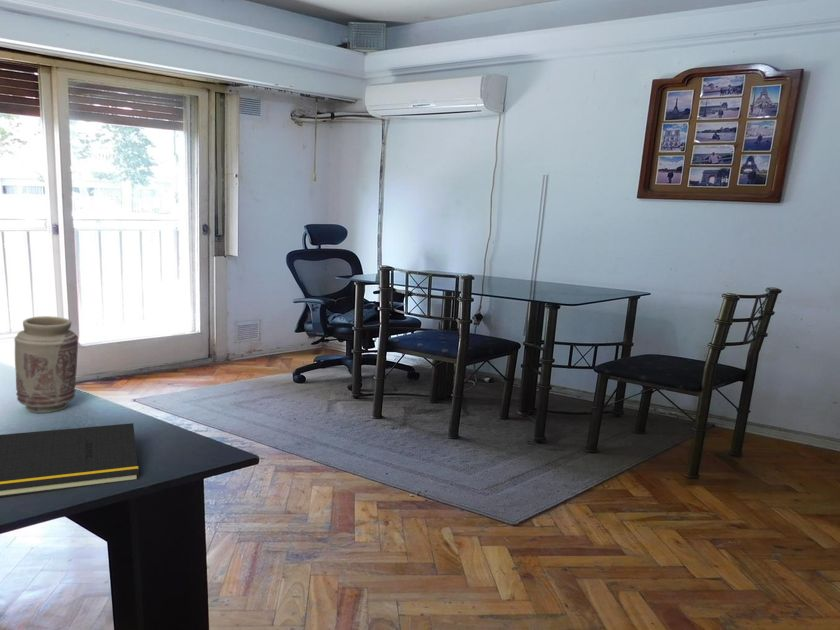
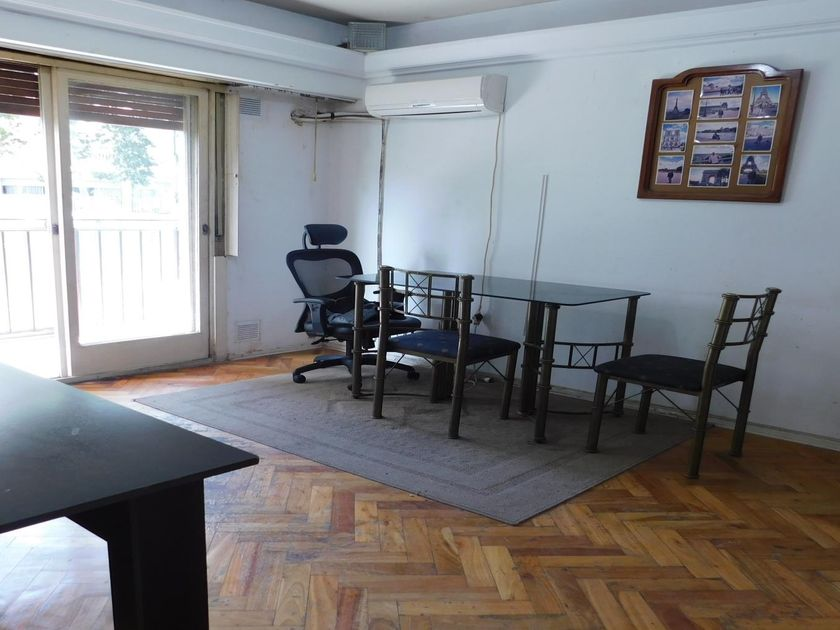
- notepad [0,422,139,498]
- vase [13,315,79,414]
